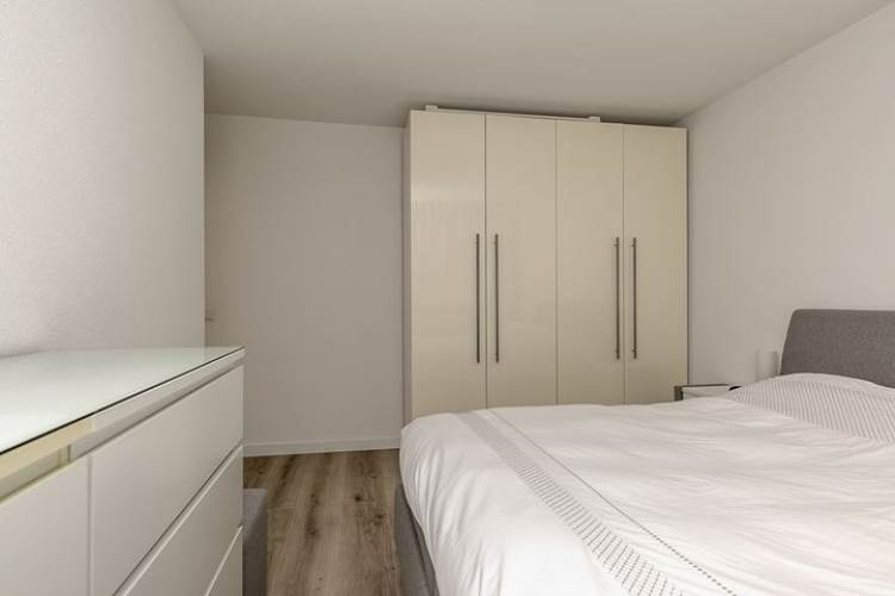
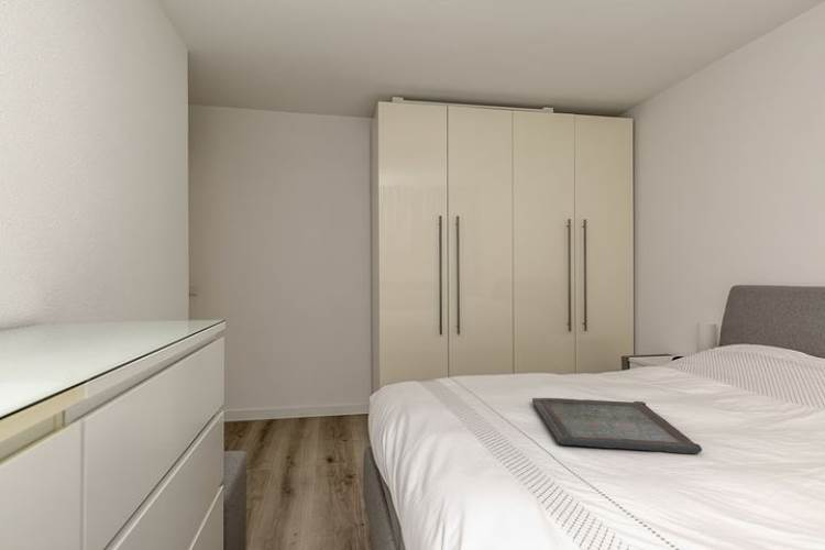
+ serving tray [531,397,703,454]
